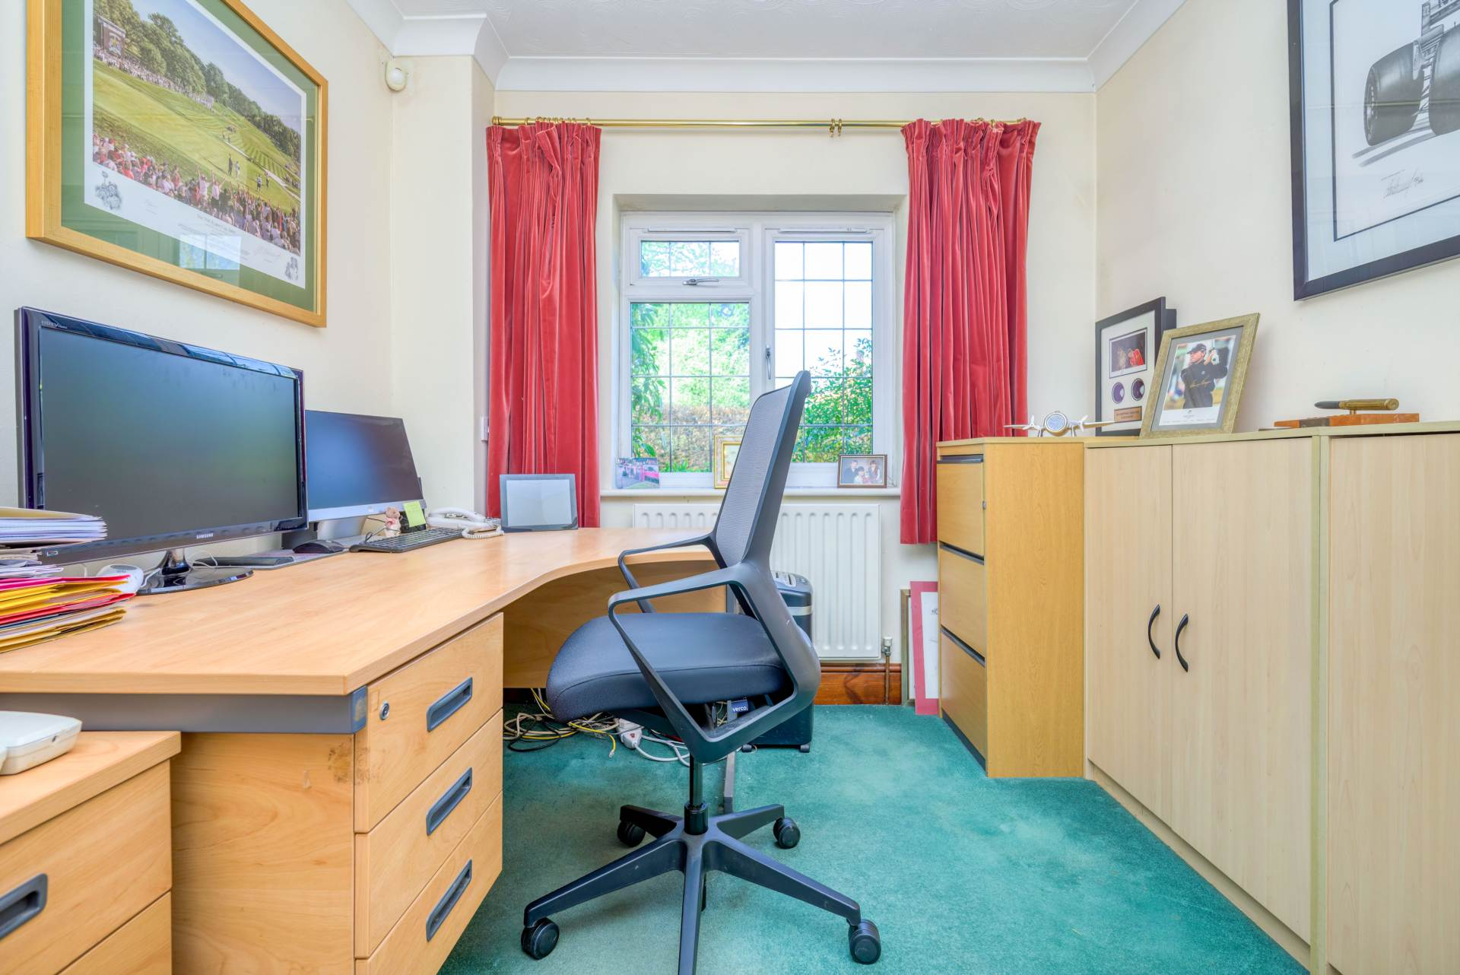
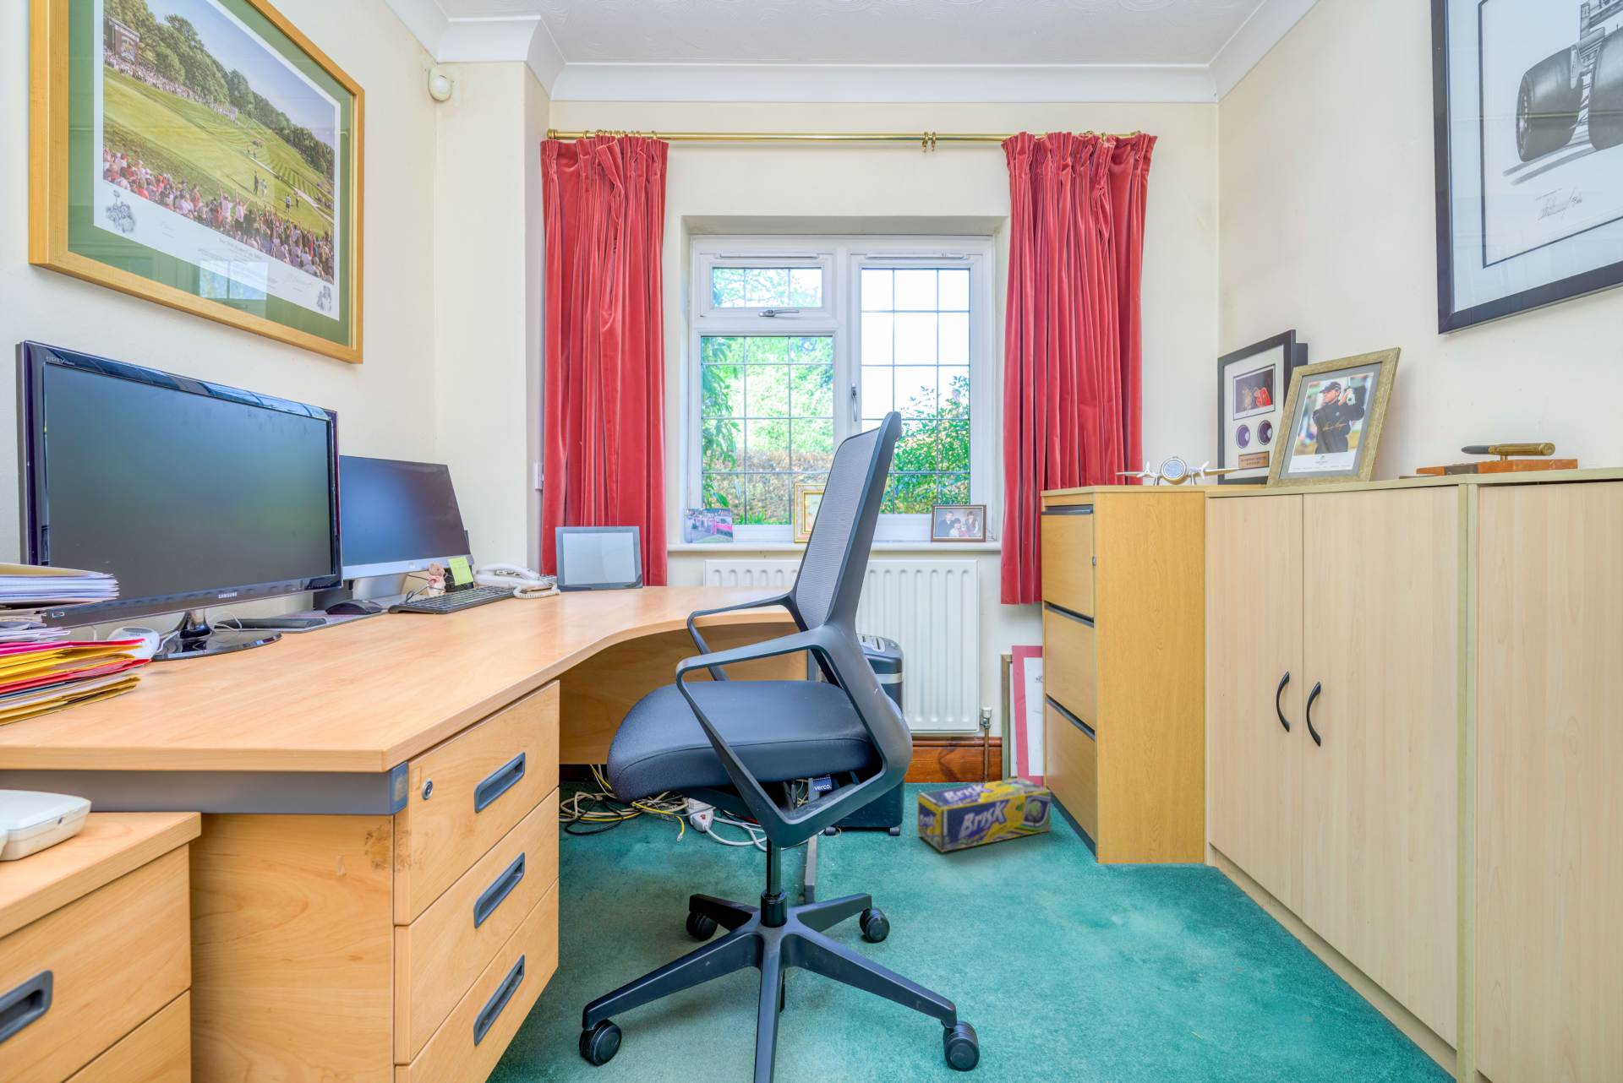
+ box [917,776,1052,853]
